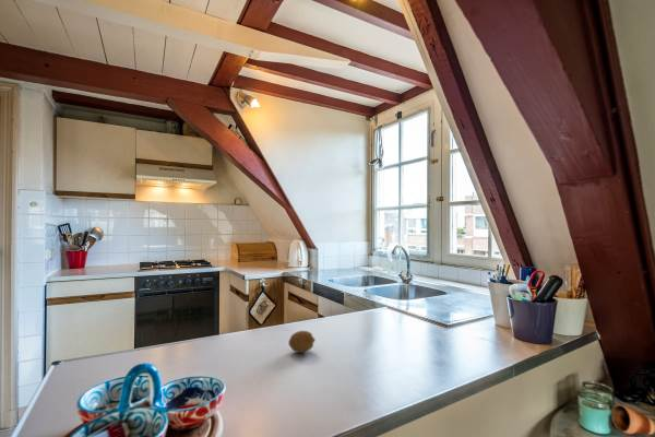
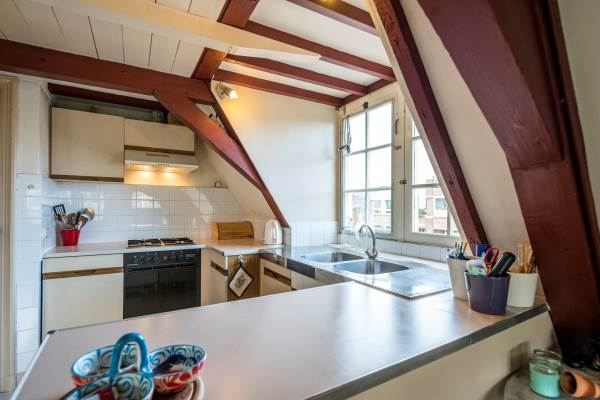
- fruit [287,330,317,354]
